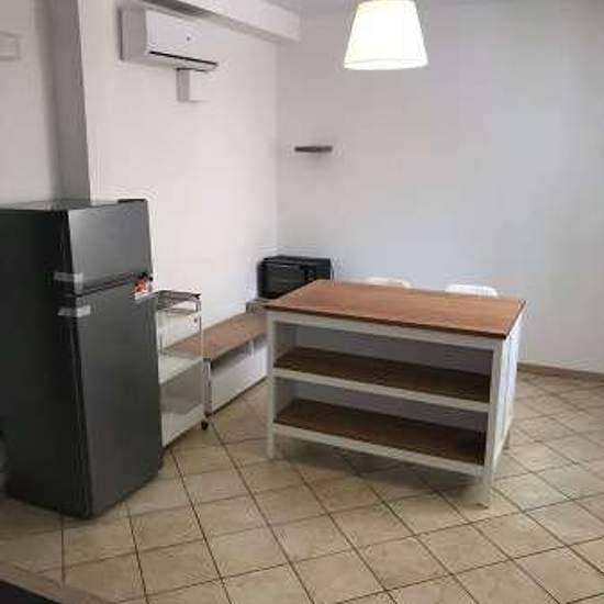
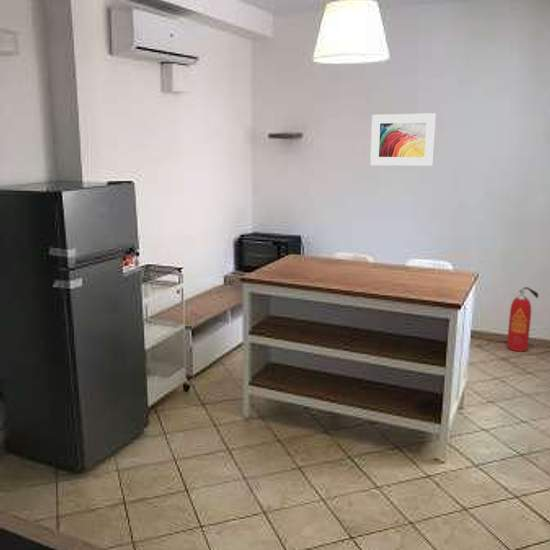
+ fire extinguisher [506,286,539,352]
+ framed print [369,112,437,167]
